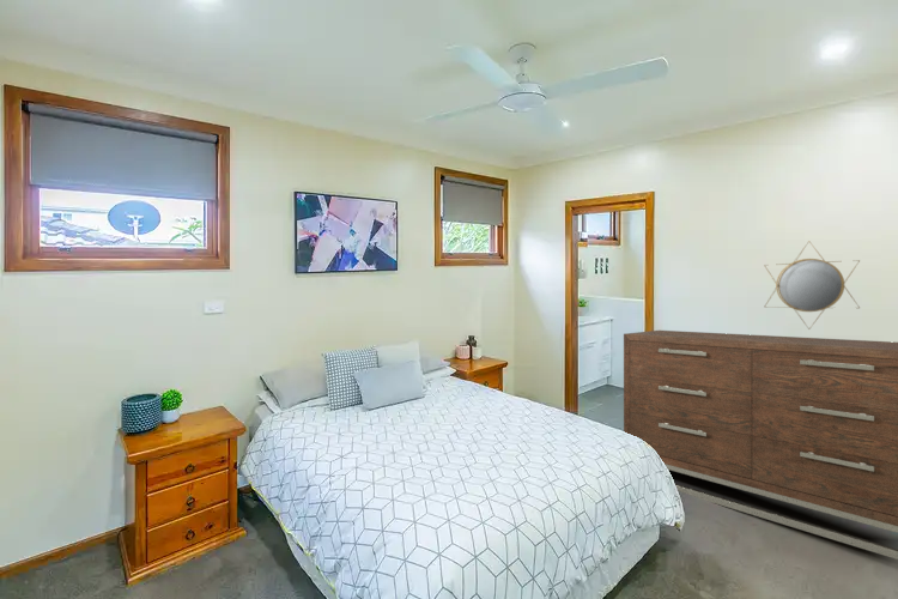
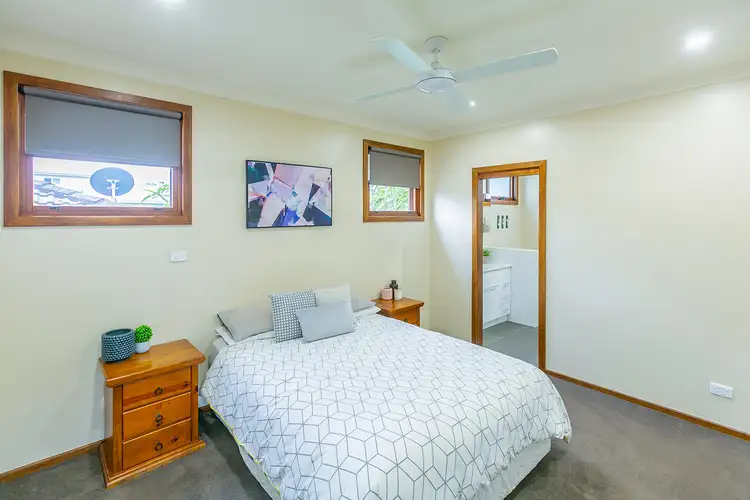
- dresser [623,329,898,561]
- home mirror [763,240,861,331]
